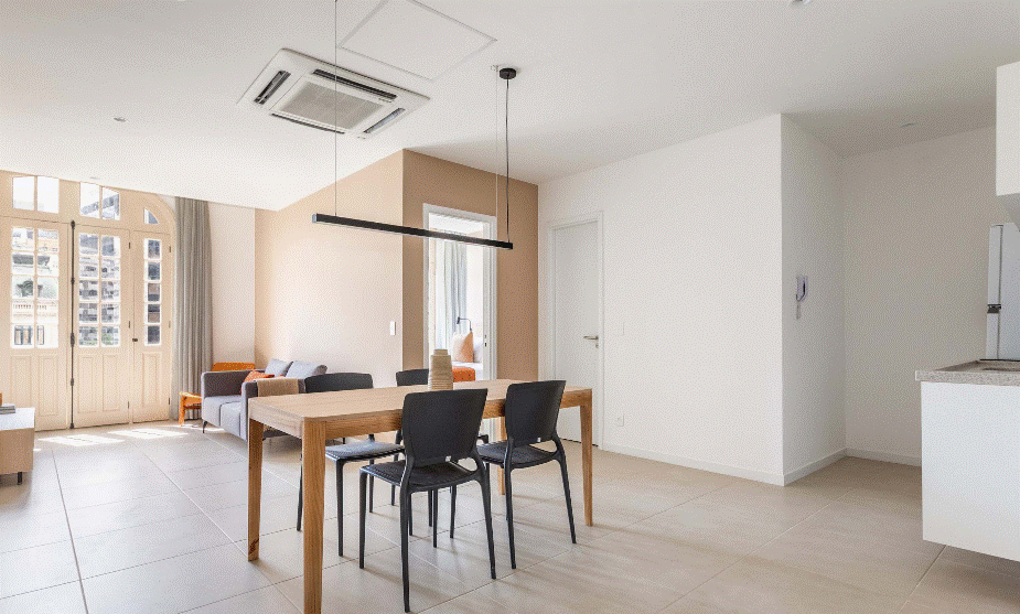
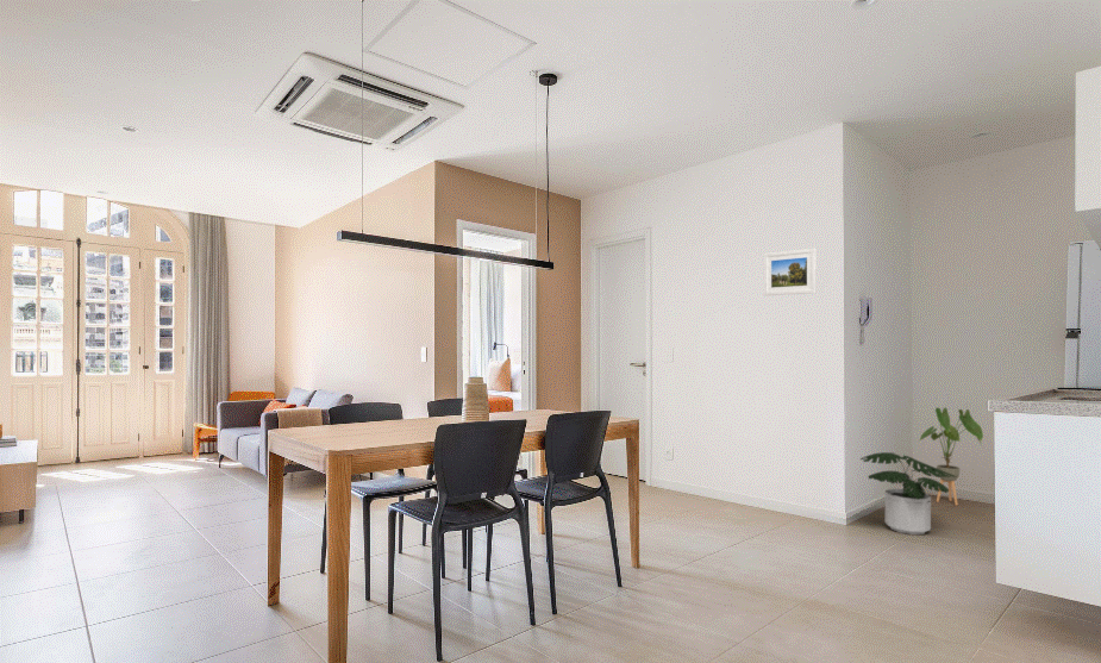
+ potted plant [859,451,957,536]
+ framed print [763,248,818,296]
+ house plant [919,406,984,506]
